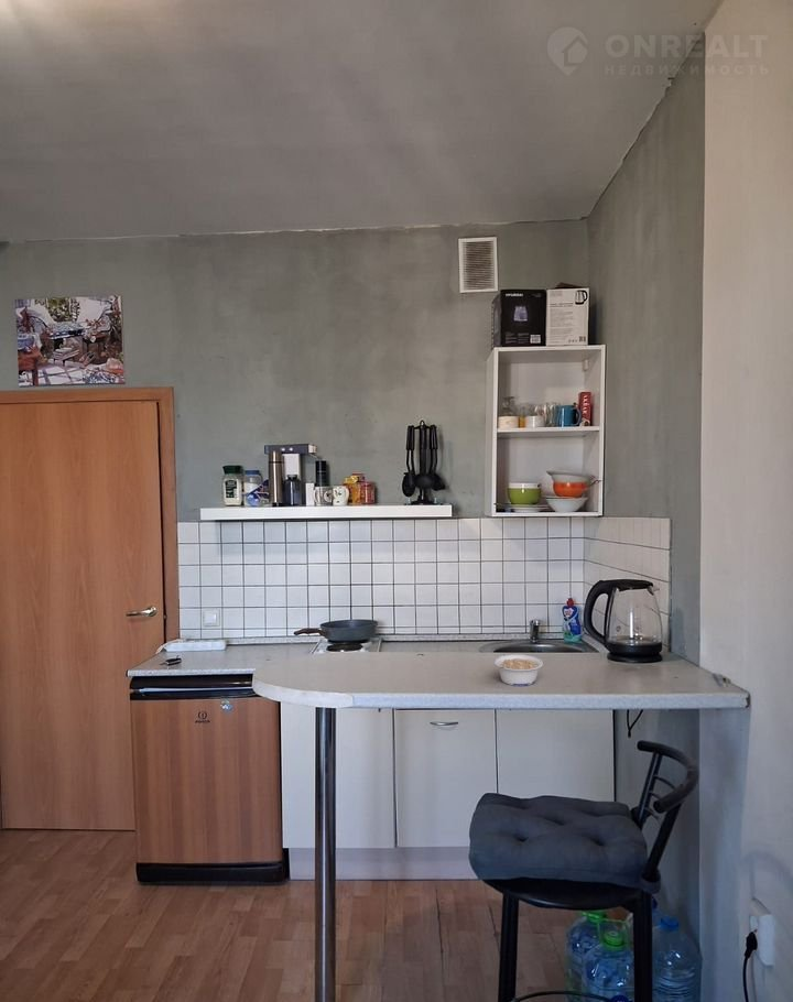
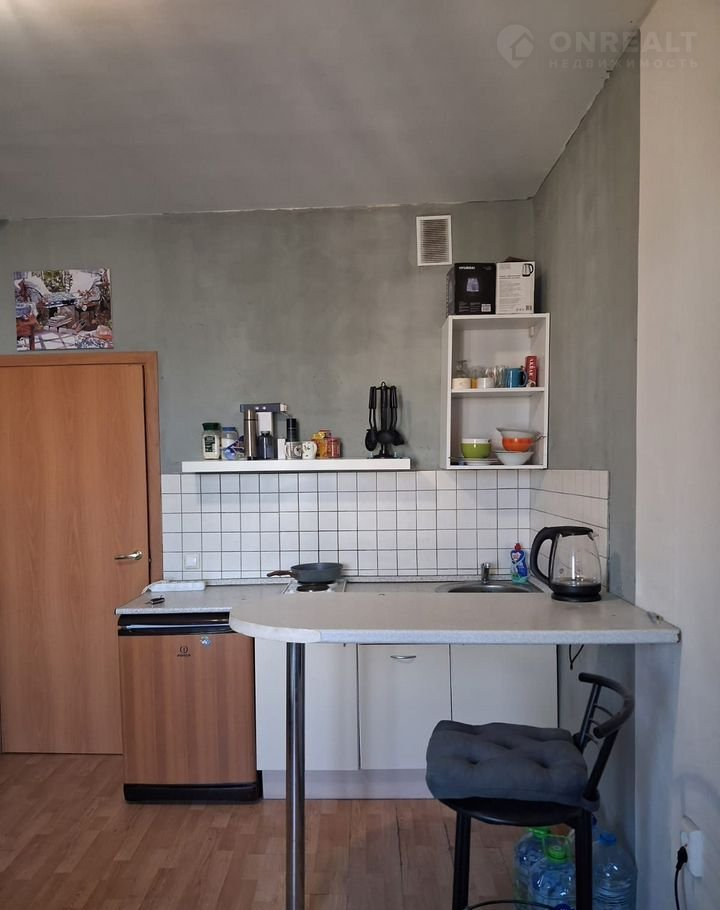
- legume [493,653,544,687]
